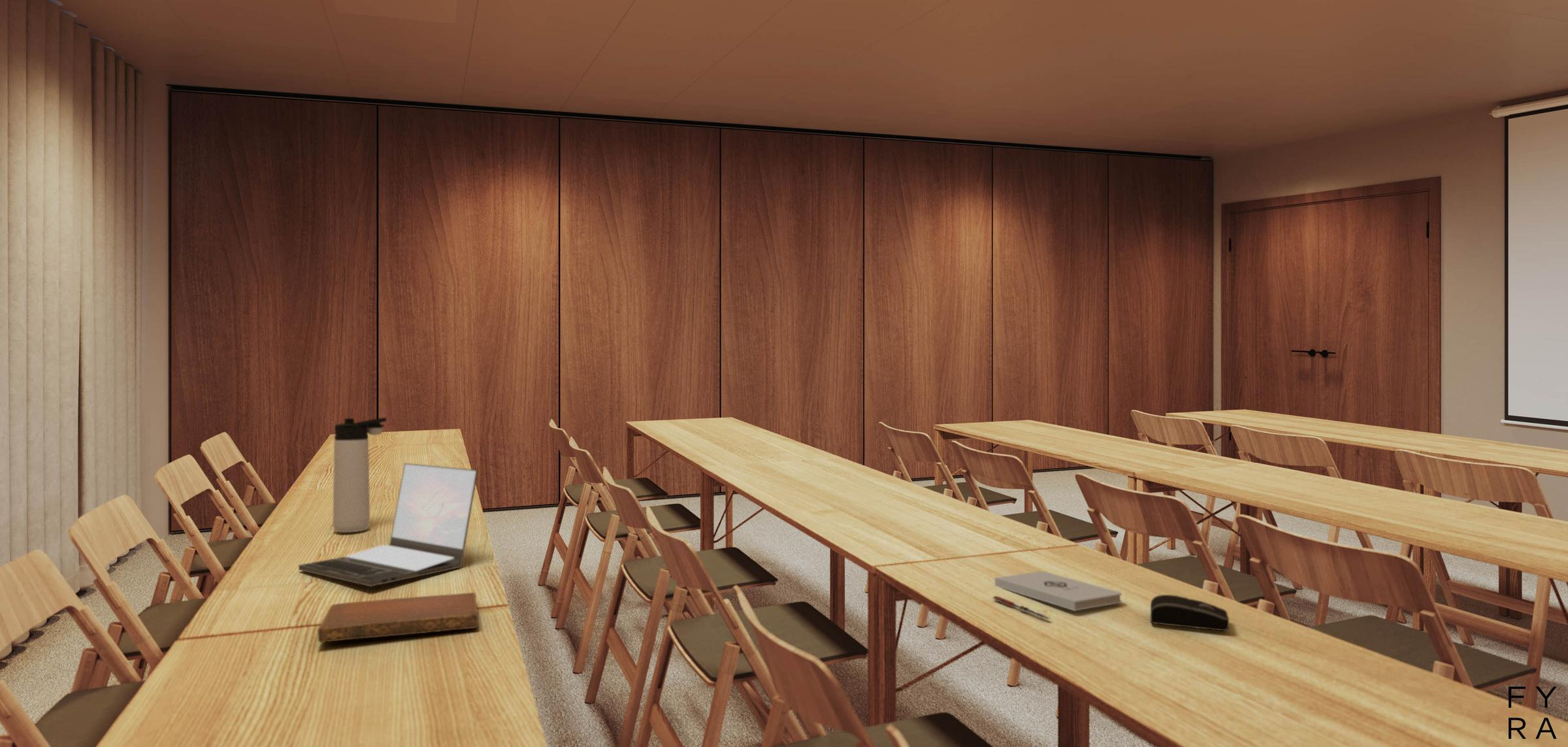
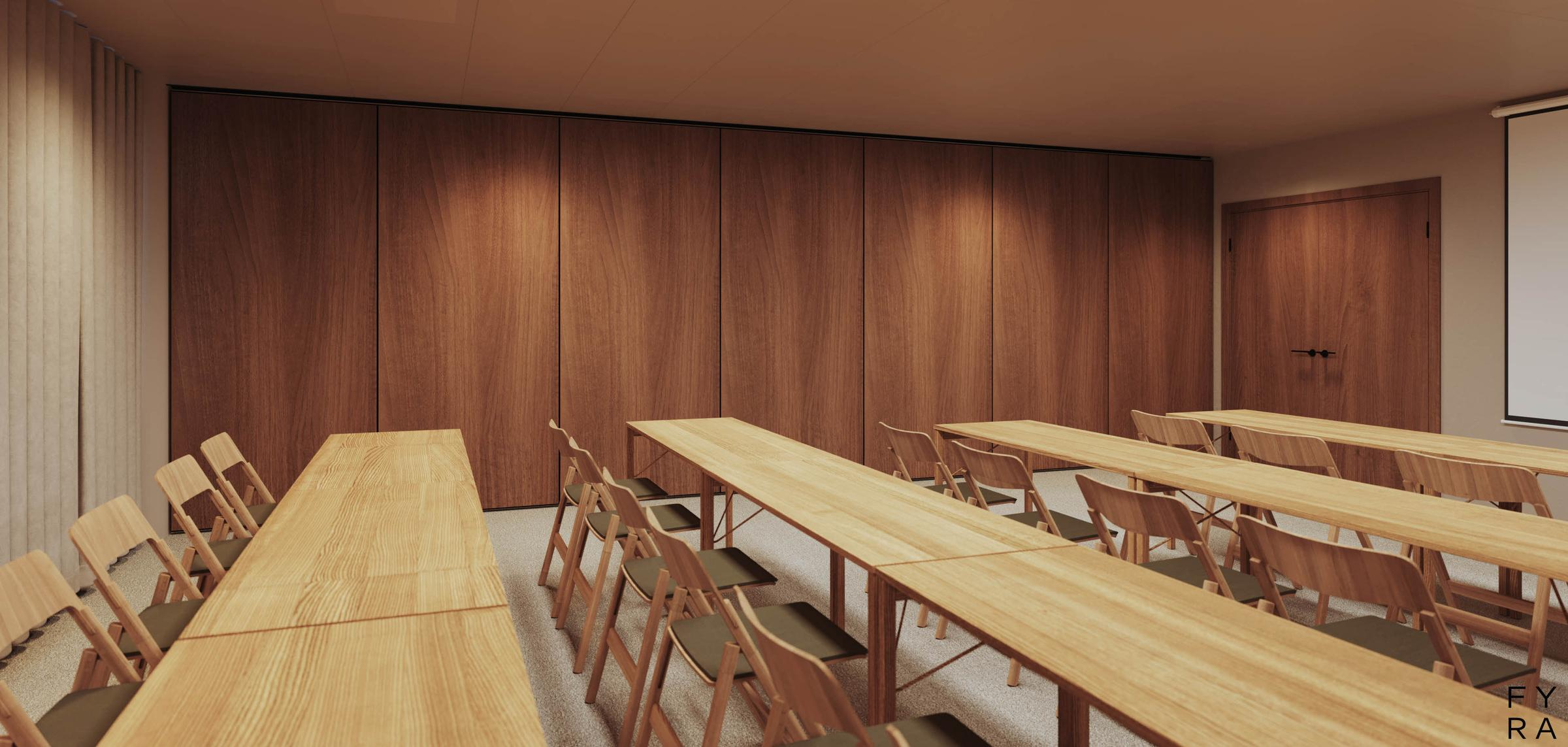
- laptop [298,463,479,588]
- computer mouse [1150,594,1230,631]
- notebook [318,592,479,643]
- notepad [994,571,1122,612]
- thermos bottle [332,417,387,533]
- pen [992,595,1052,620]
